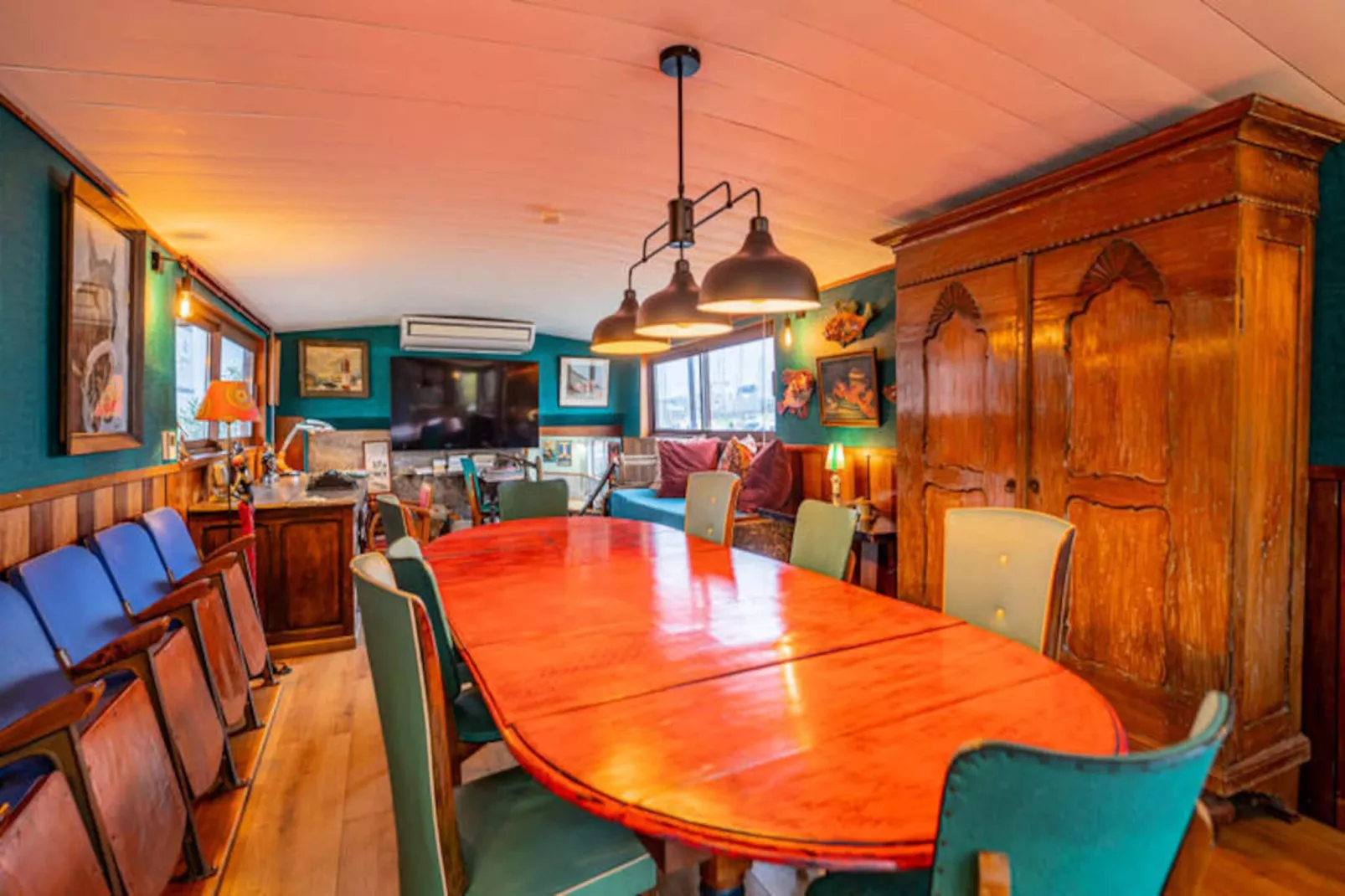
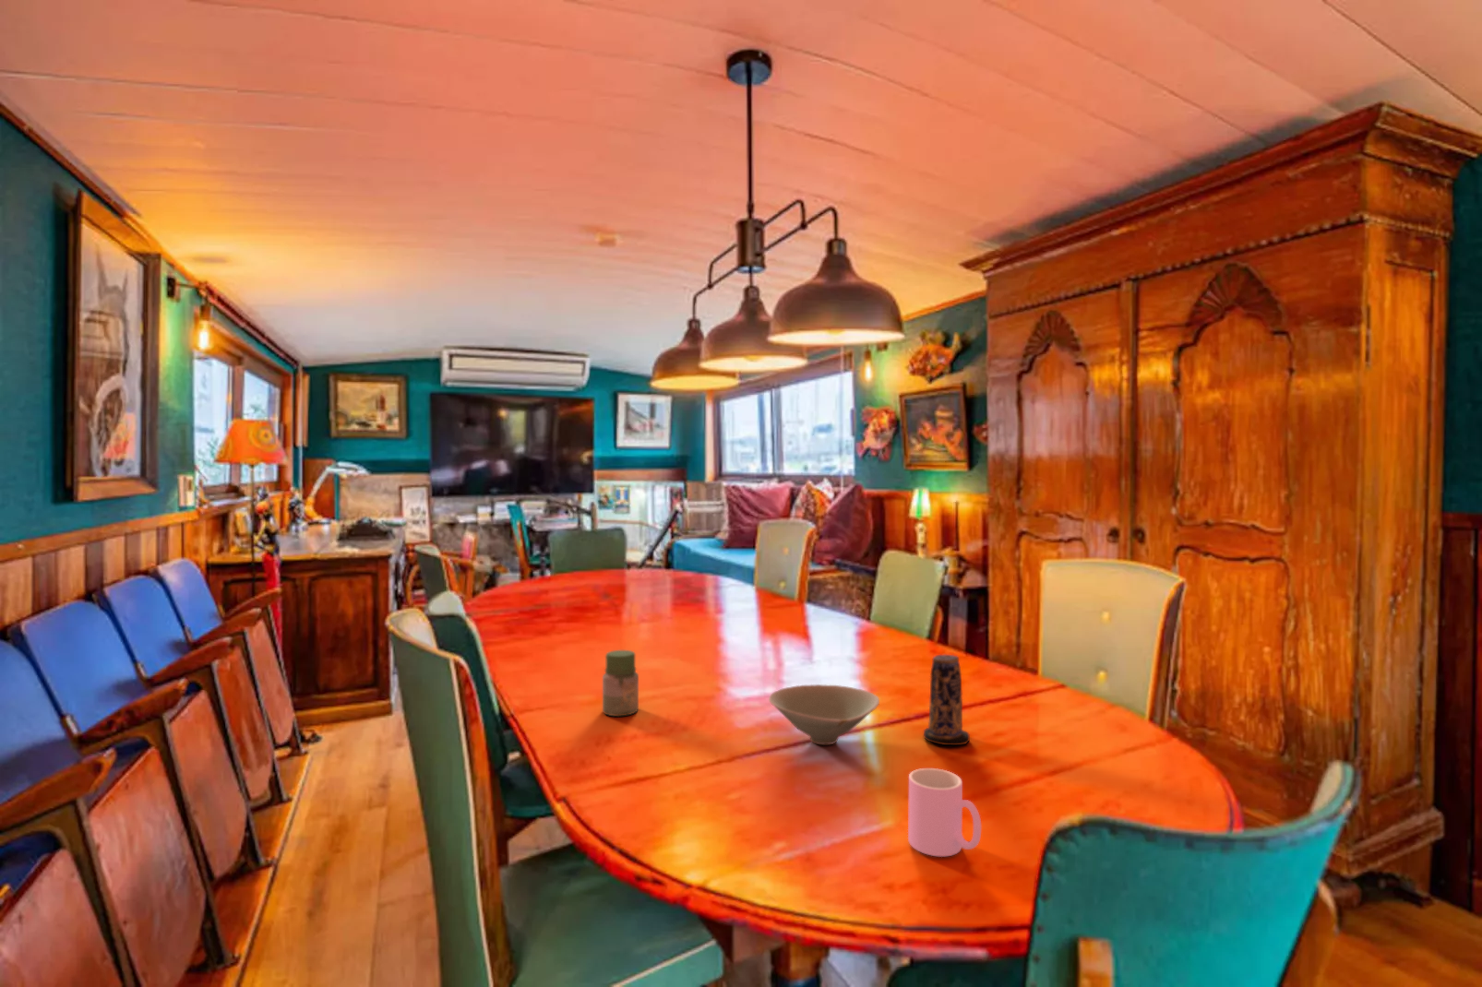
+ bowl [768,684,880,746]
+ jar [602,650,639,717]
+ candle [922,654,971,746]
+ cup [907,768,982,858]
